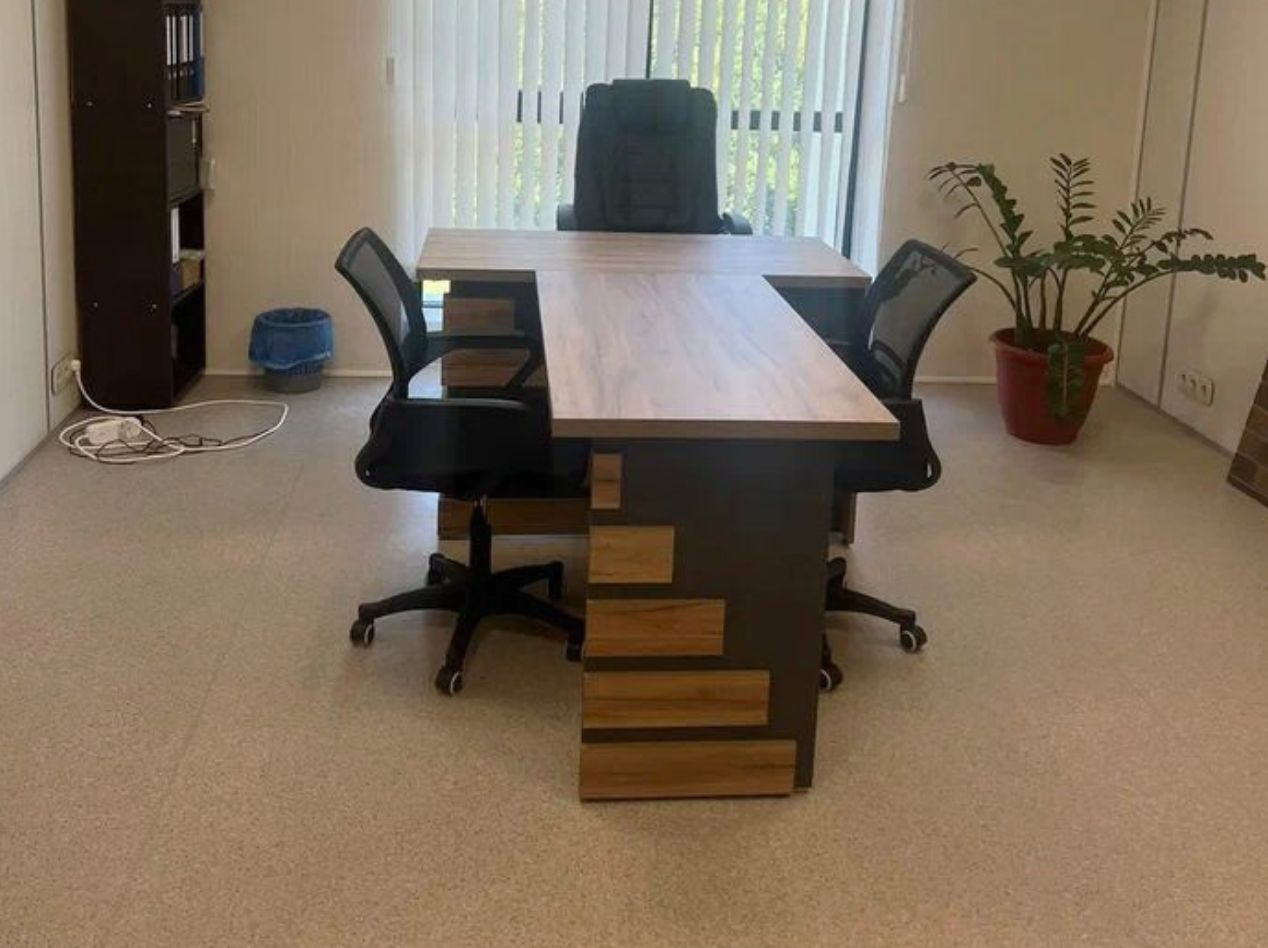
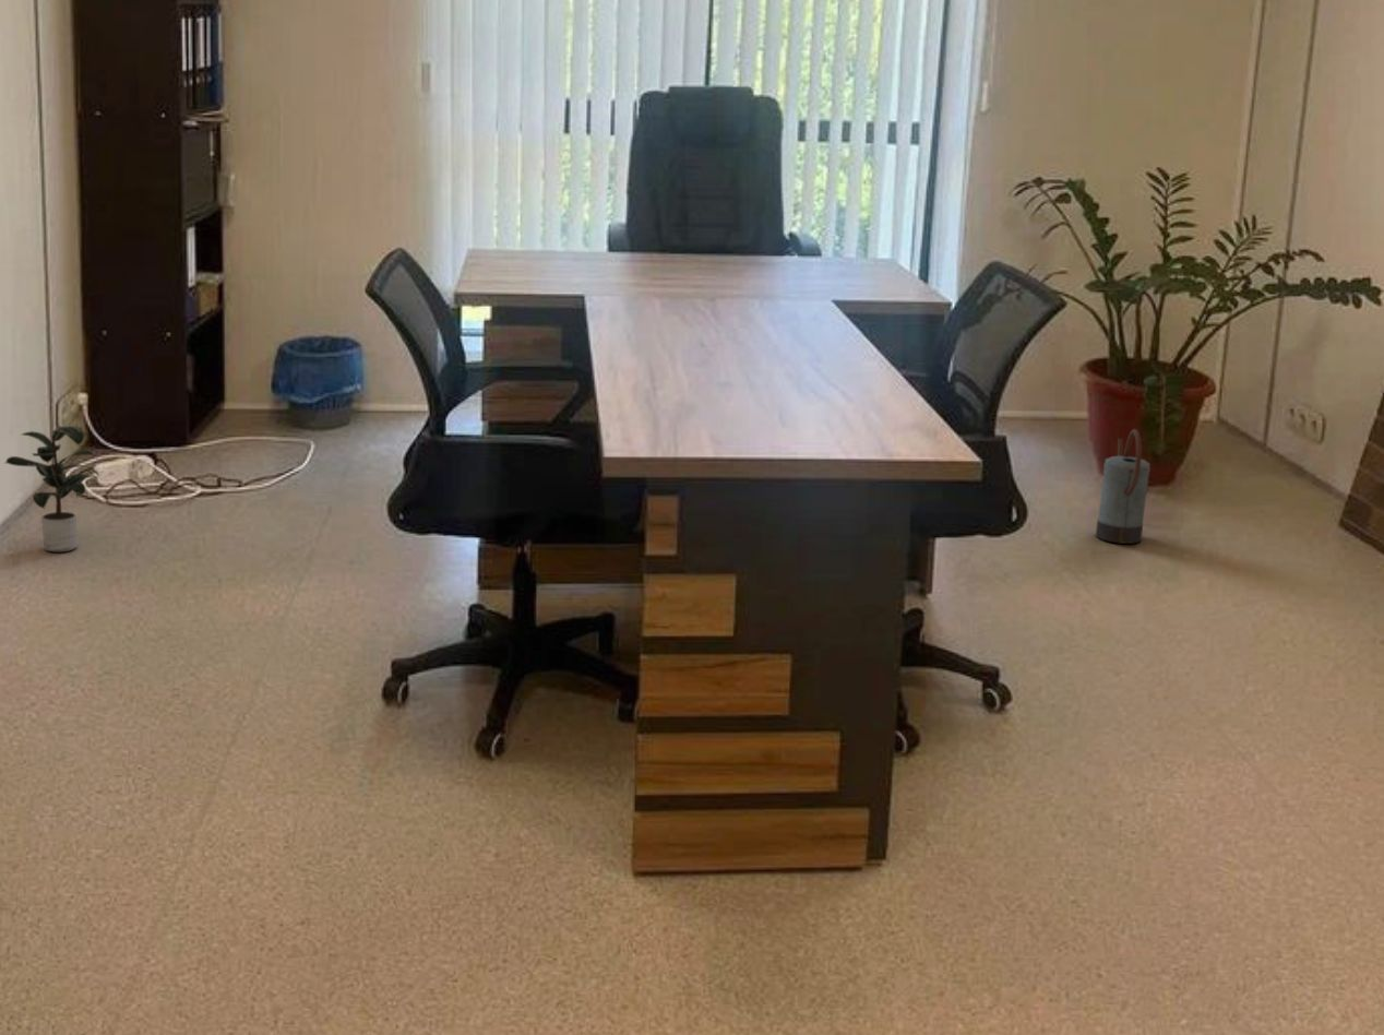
+ potted plant [4,425,100,552]
+ watering can [1095,428,1152,545]
